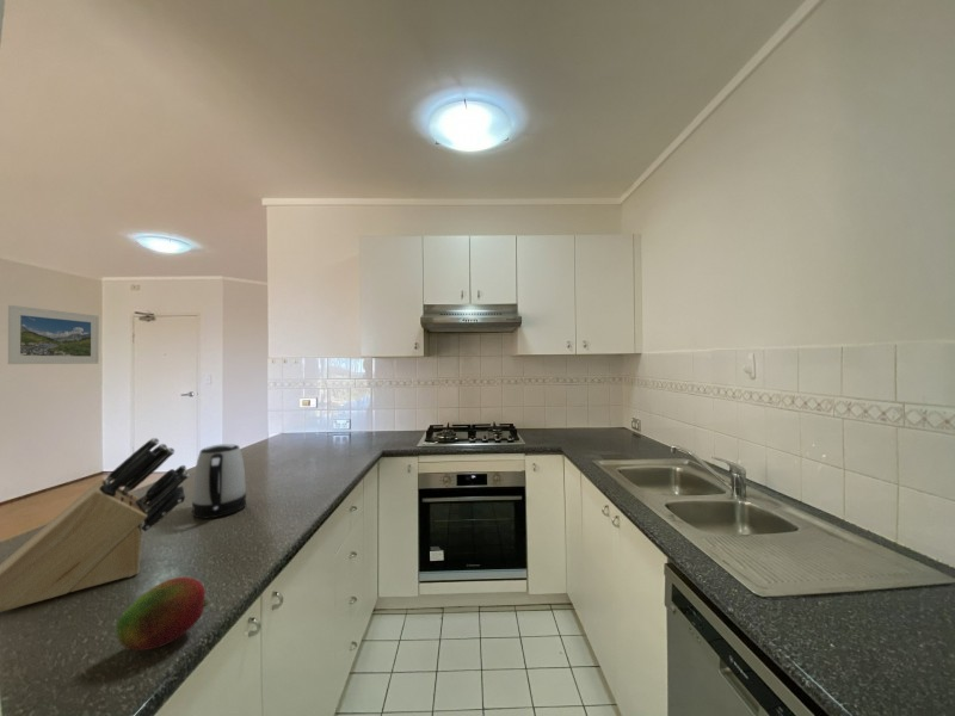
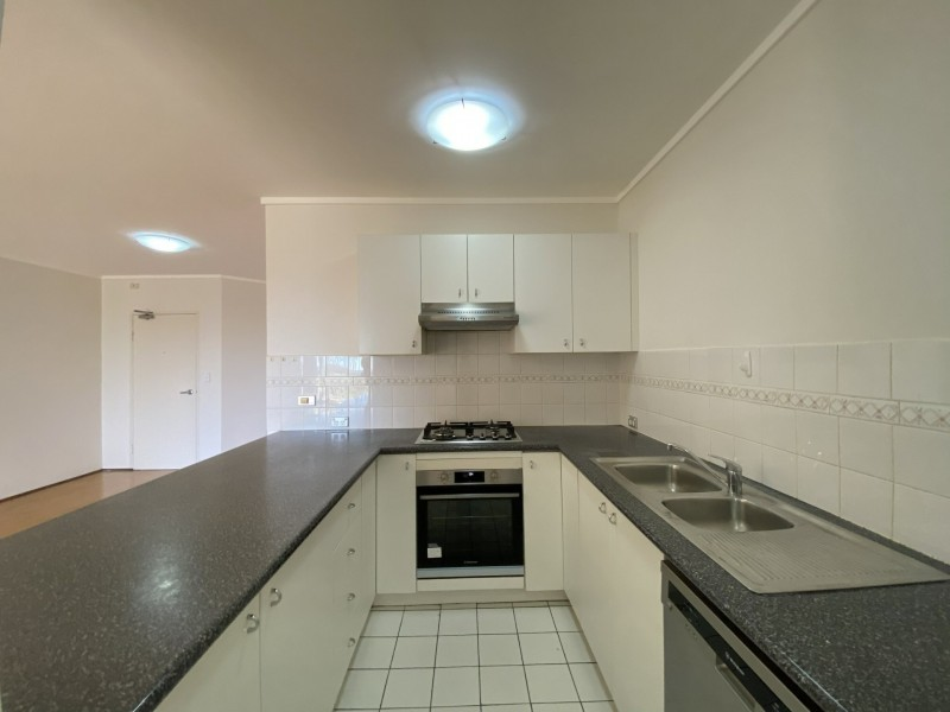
- knife block [0,437,191,613]
- fruit [115,576,209,652]
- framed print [7,304,100,365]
- kettle [191,443,247,519]
